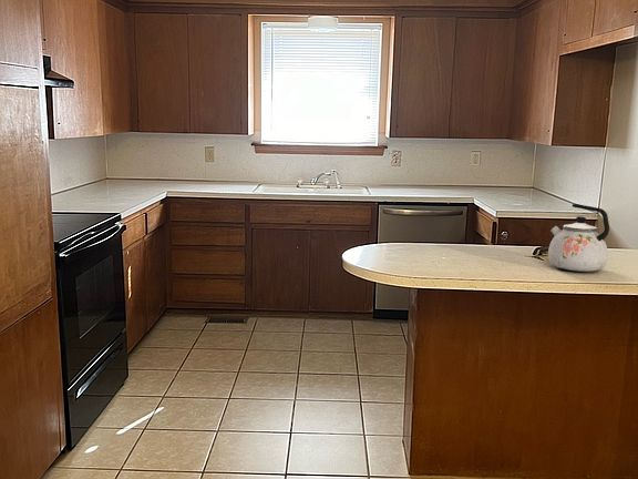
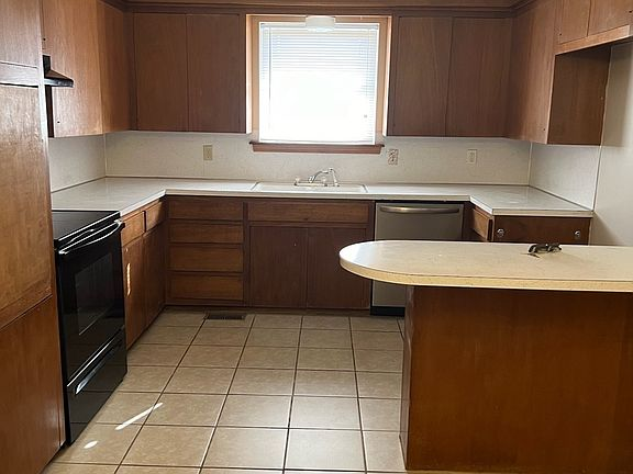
- kettle [547,203,610,273]
